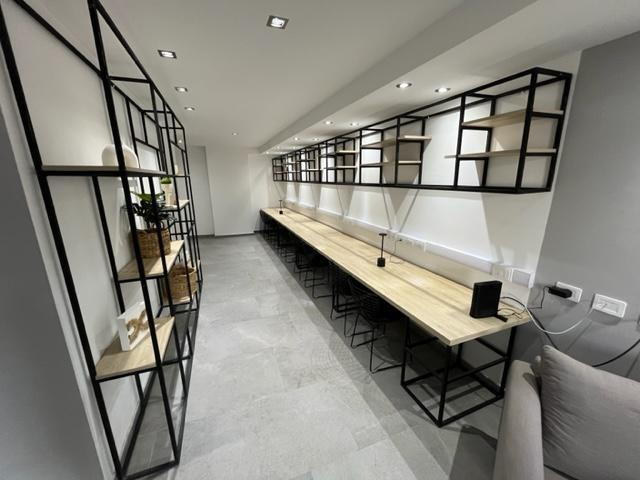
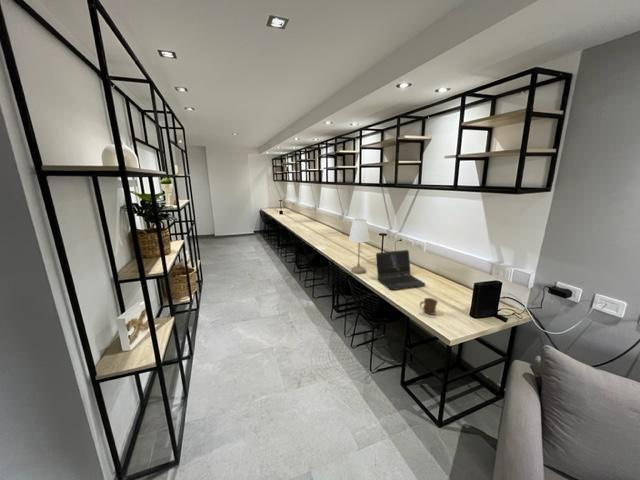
+ desk lamp [348,218,371,275]
+ mug [419,297,439,316]
+ laptop computer [375,249,426,291]
